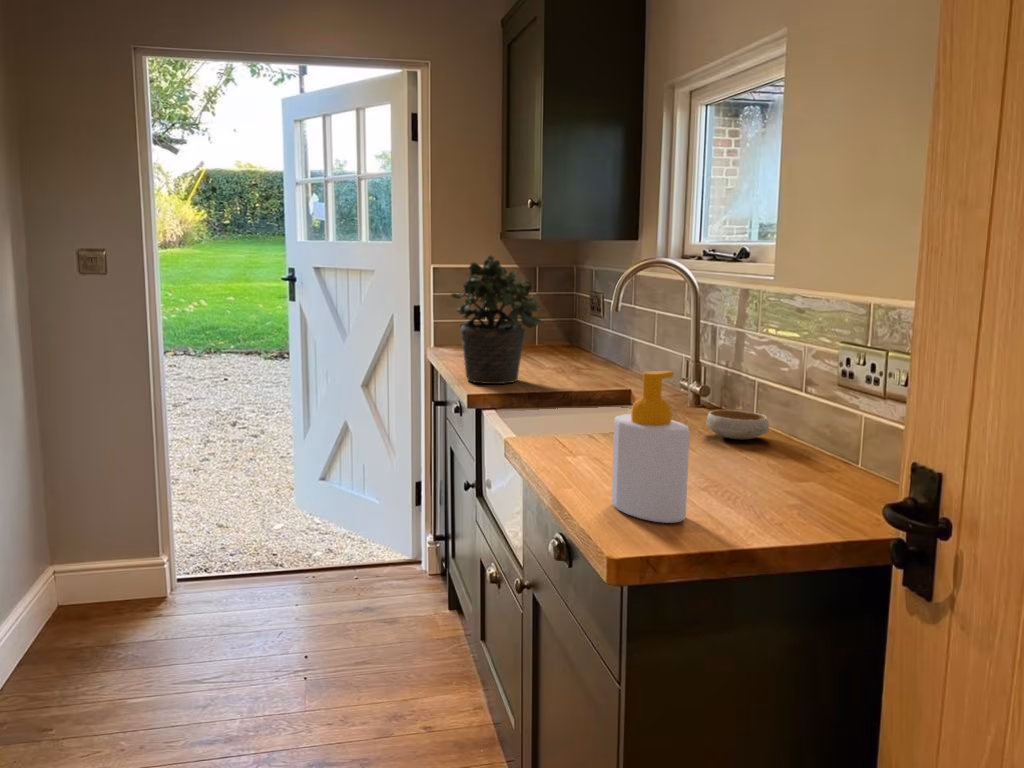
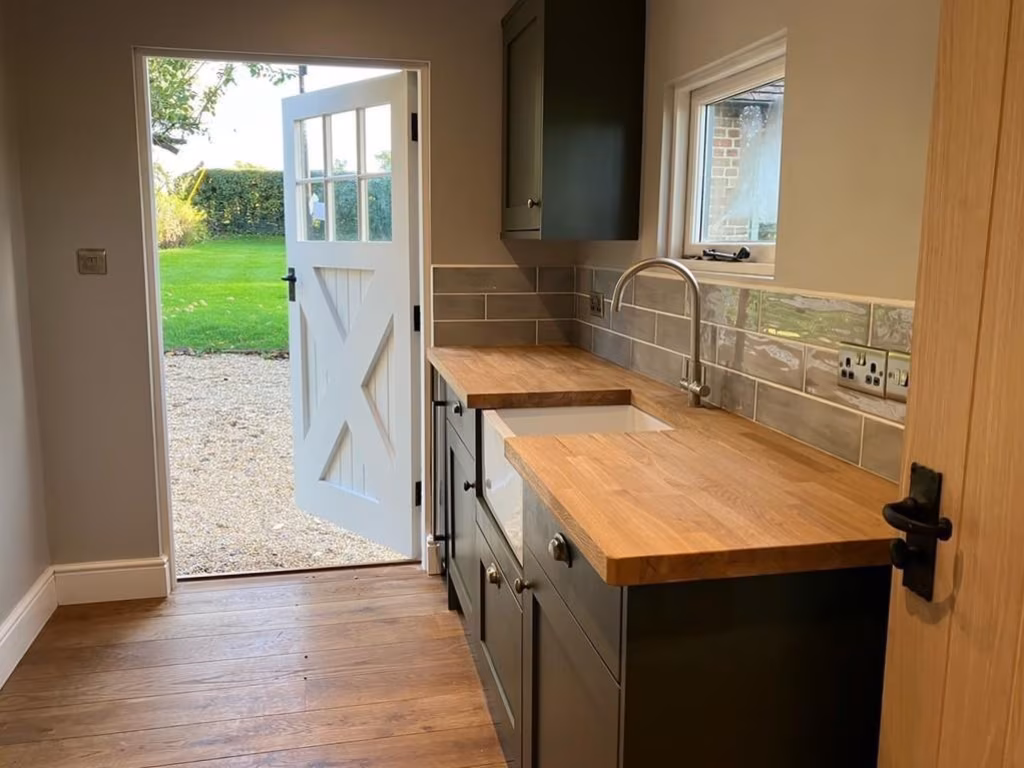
- soap bottle [611,370,691,524]
- bowl [705,409,770,440]
- potted plant [450,255,542,385]
